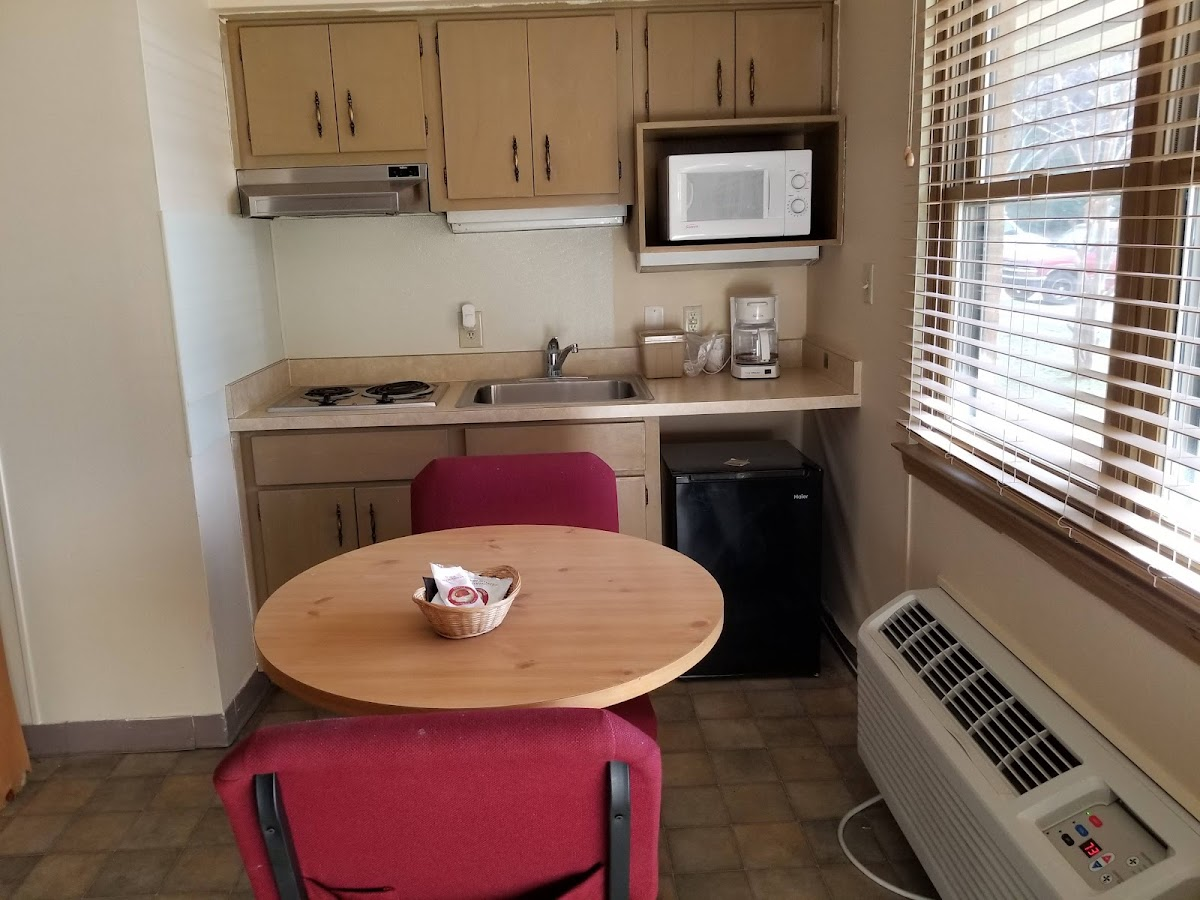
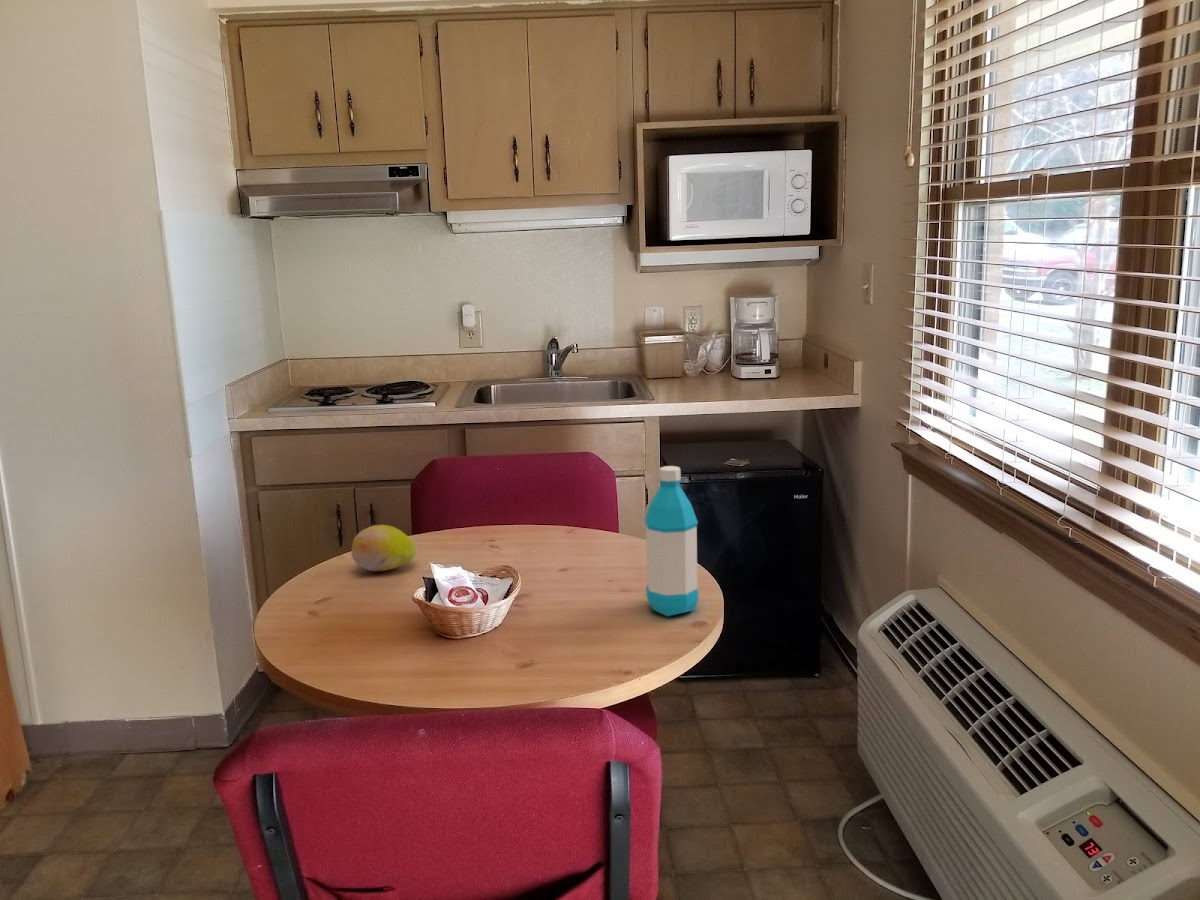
+ water bottle [643,465,700,617]
+ fruit [351,524,417,572]
